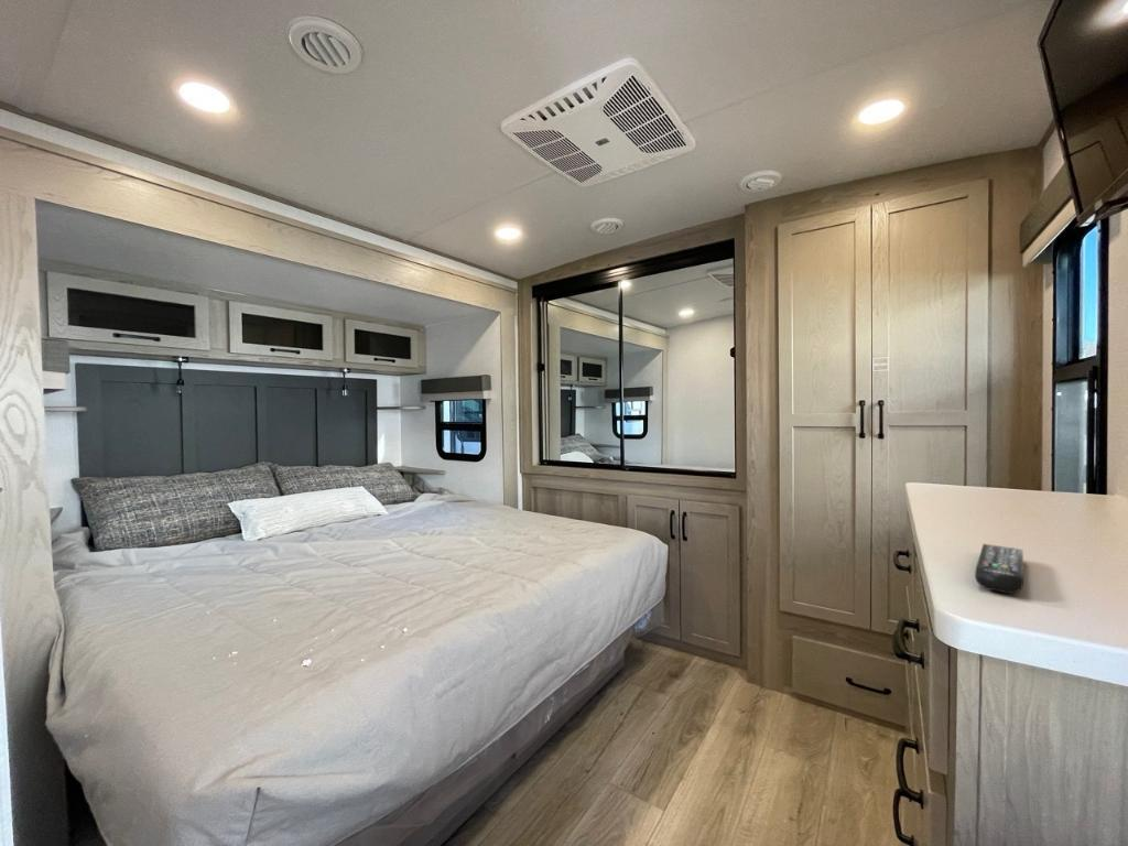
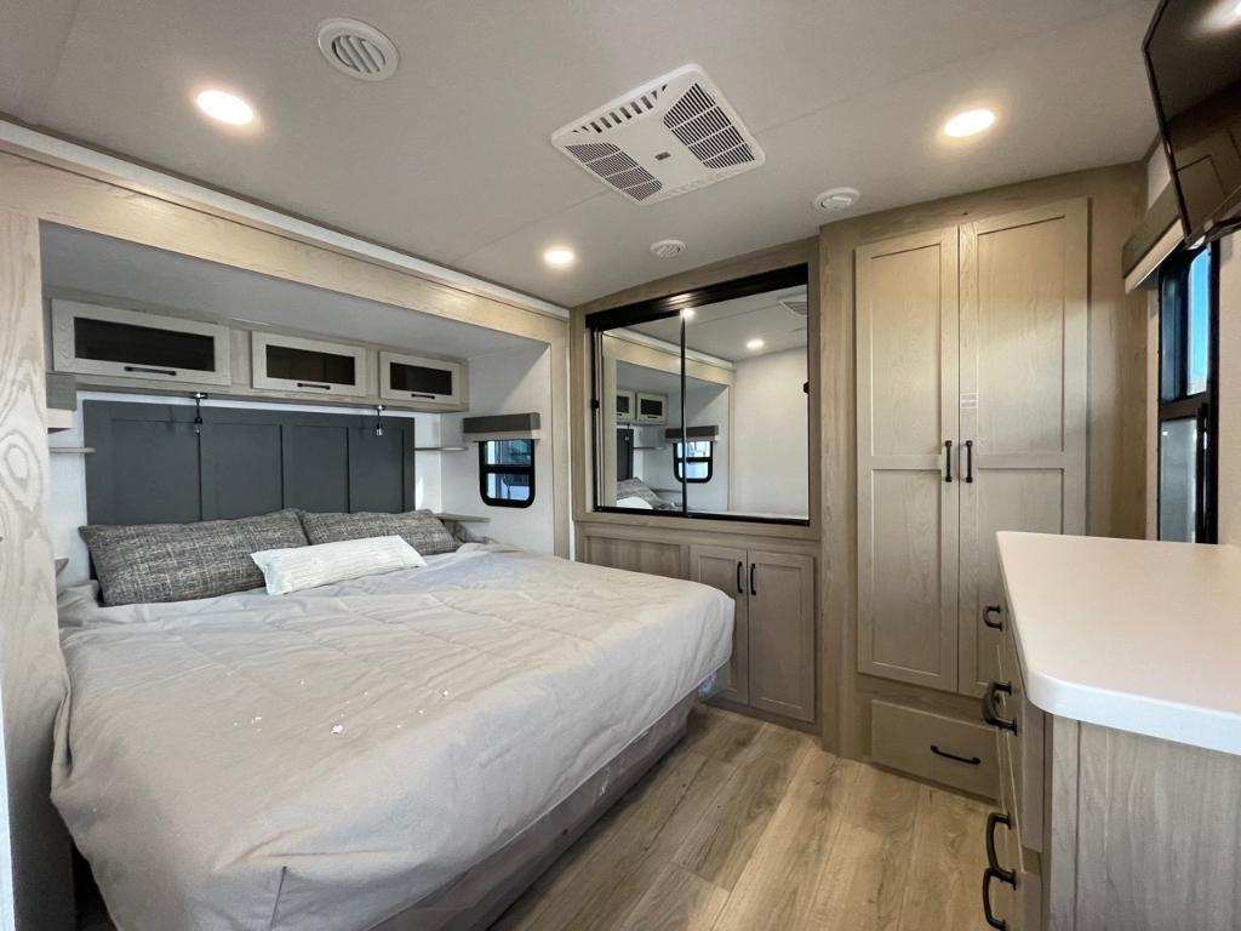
- remote control [974,543,1024,595]
